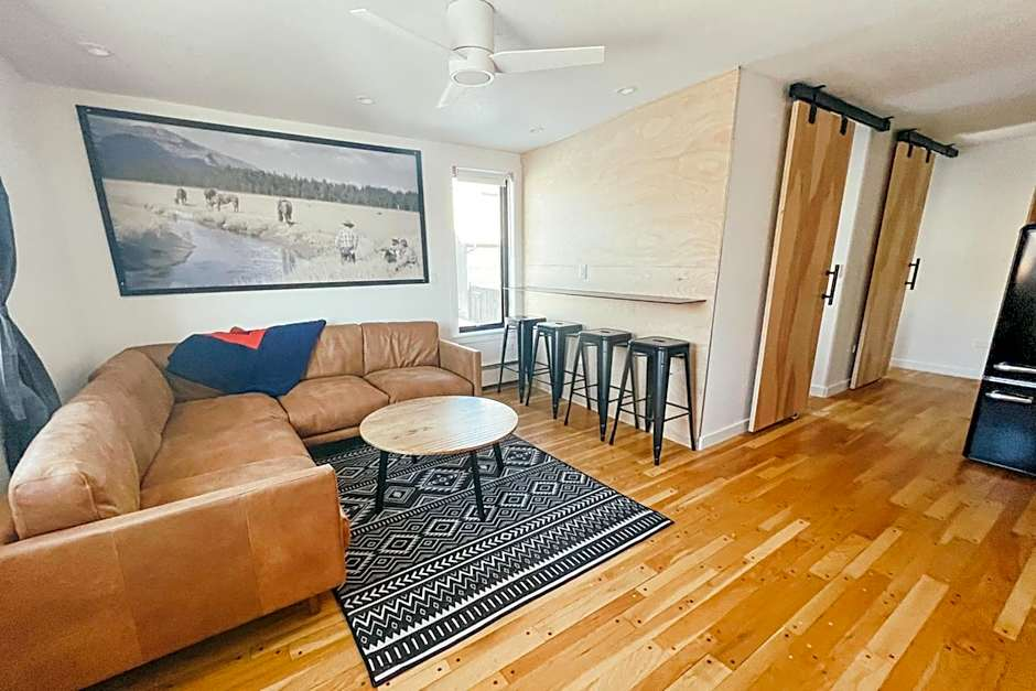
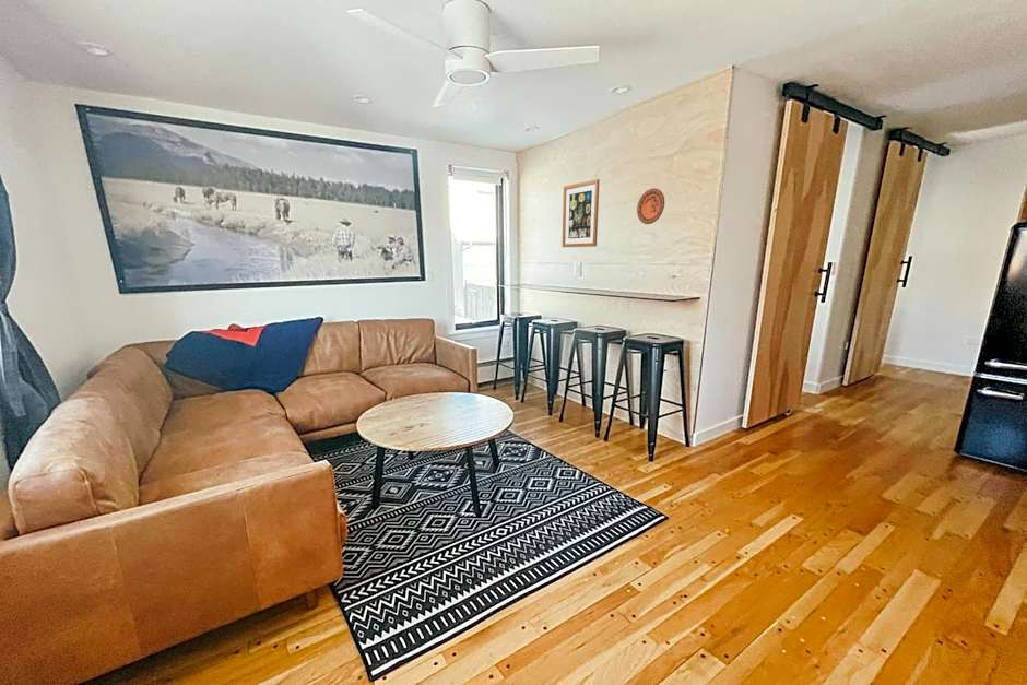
+ decorative plate [636,188,665,225]
+ wall art [560,178,601,248]
